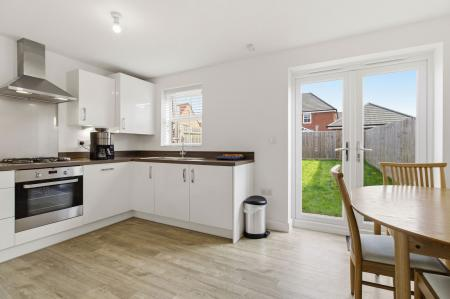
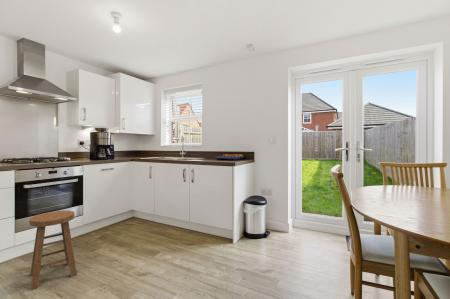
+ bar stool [28,210,78,291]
